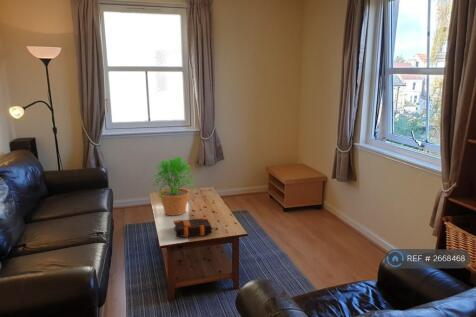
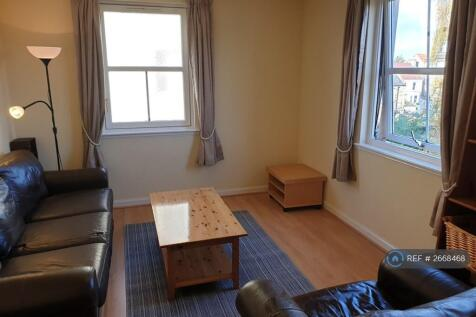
- bible [173,216,215,238]
- potted plant [150,156,196,216]
